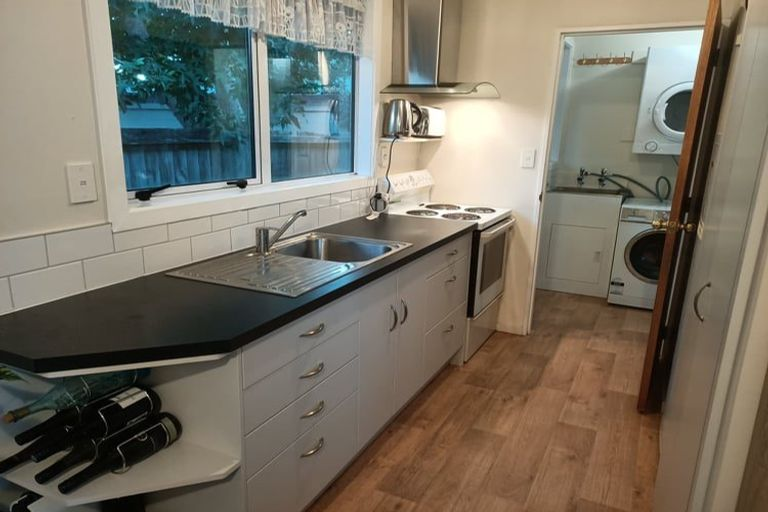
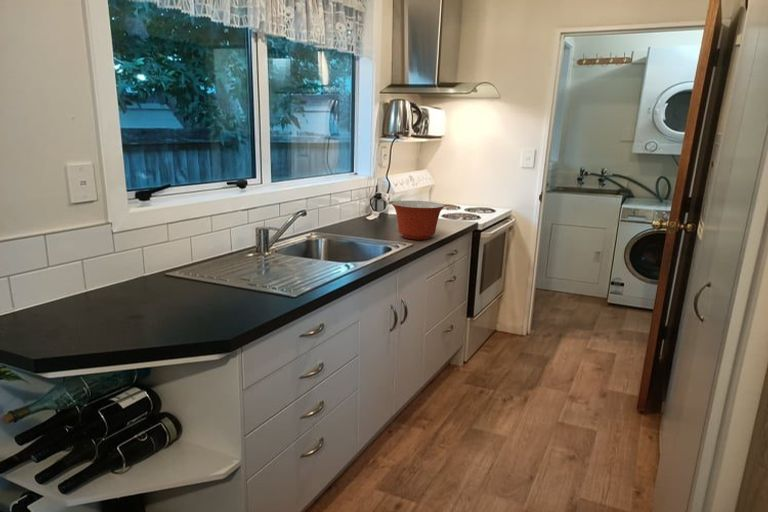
+ mixing bowl [391,200,446,241]
